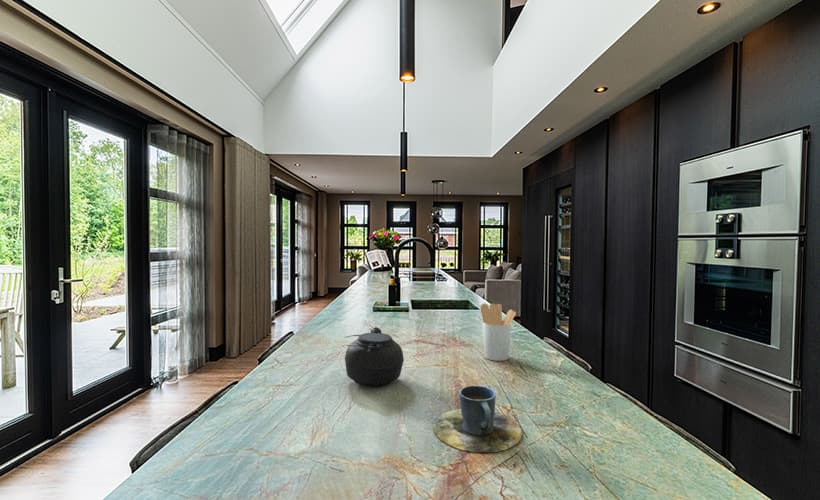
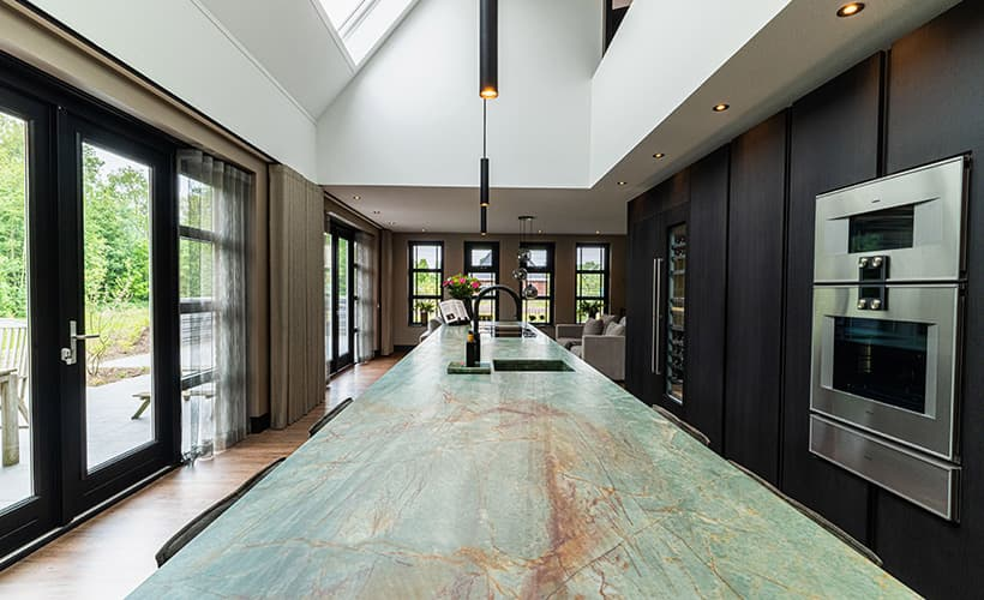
- utensil holder [480,302,517,362]
- teapot [342,327,405,389]
- cup [432,385,523,454]
